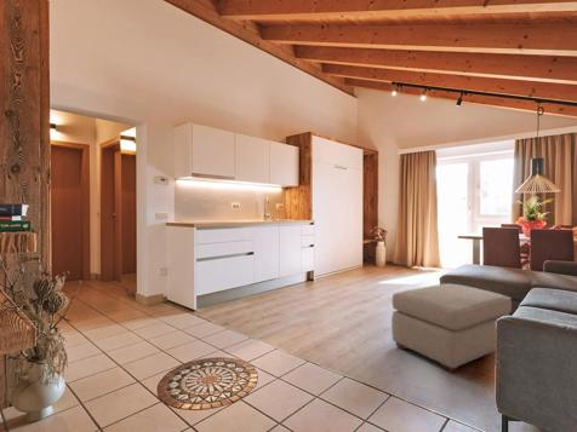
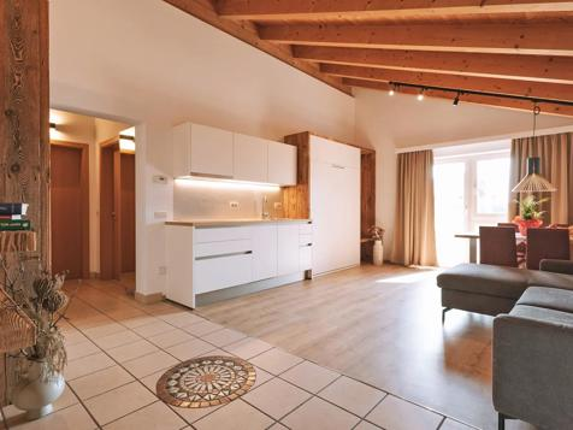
- ottoman [390,282,513,374]
